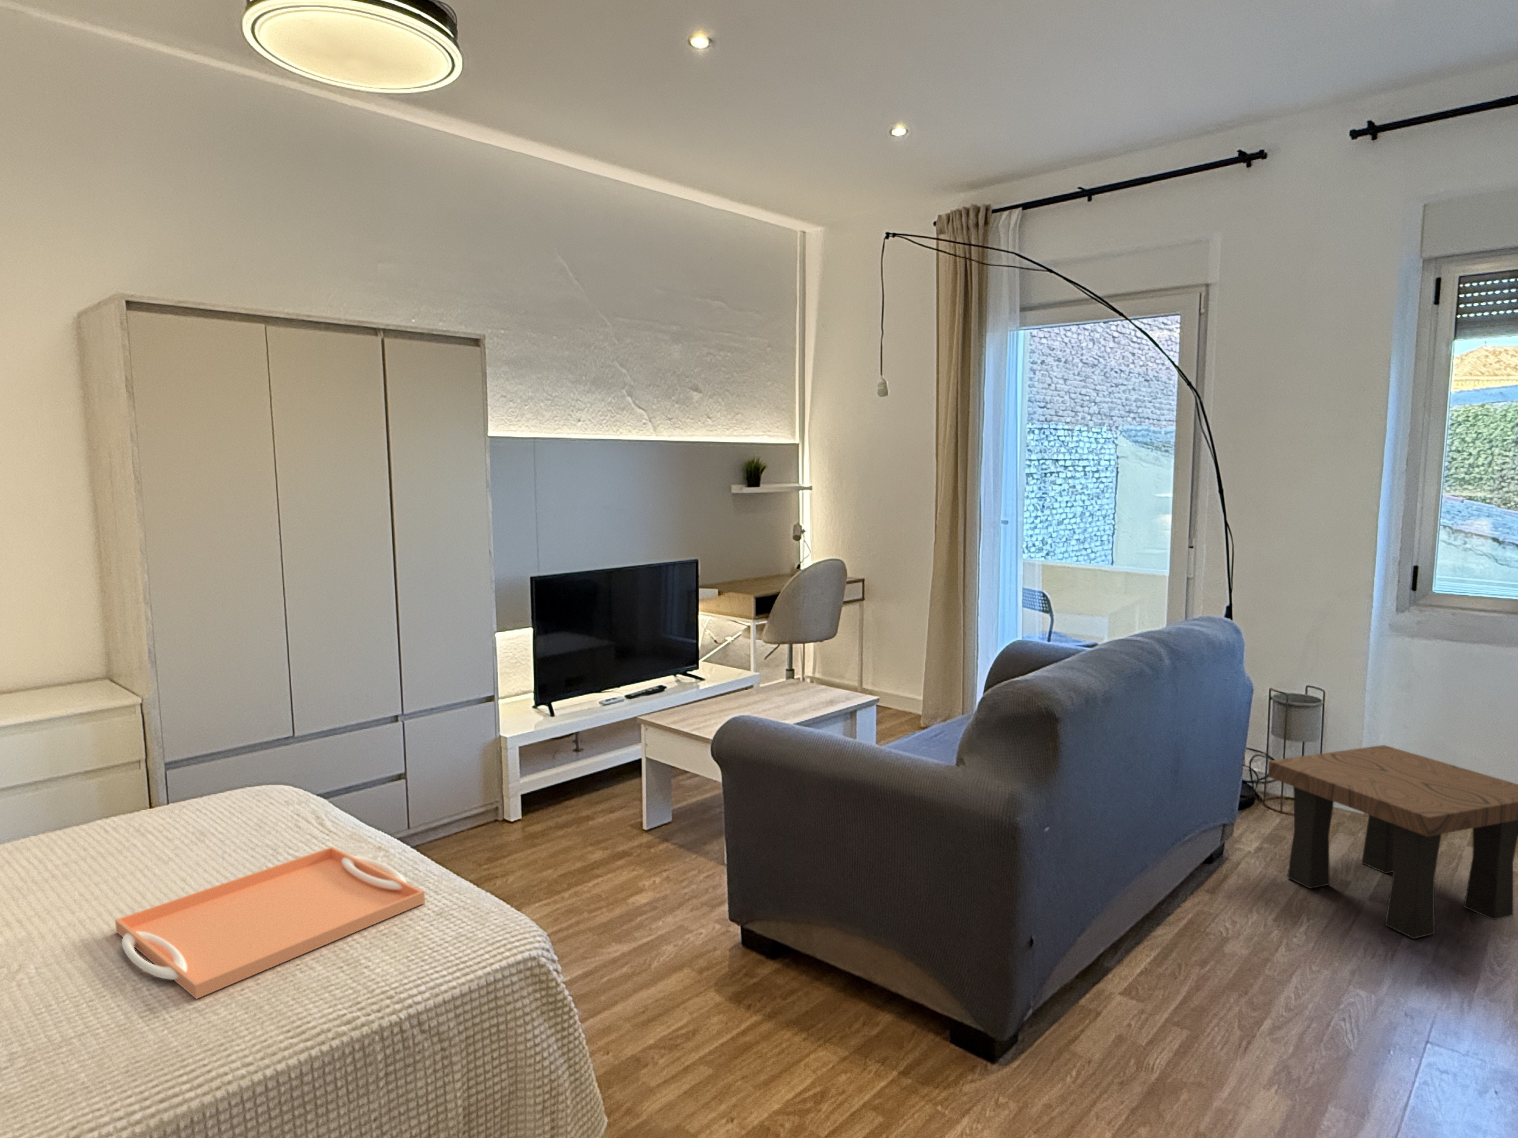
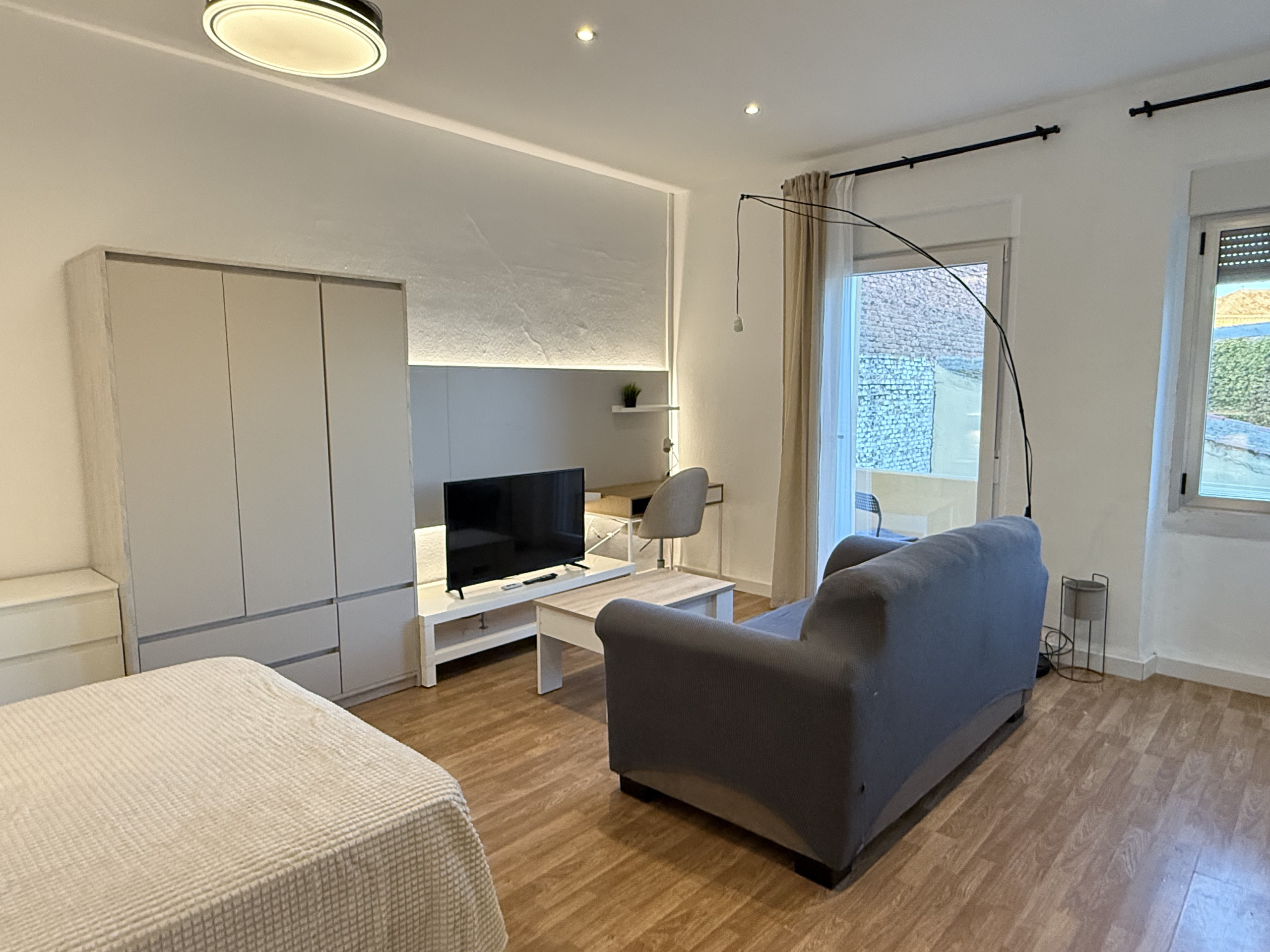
- side table [1267,745,1518,940]
- serving tray [115,846,426,999]
